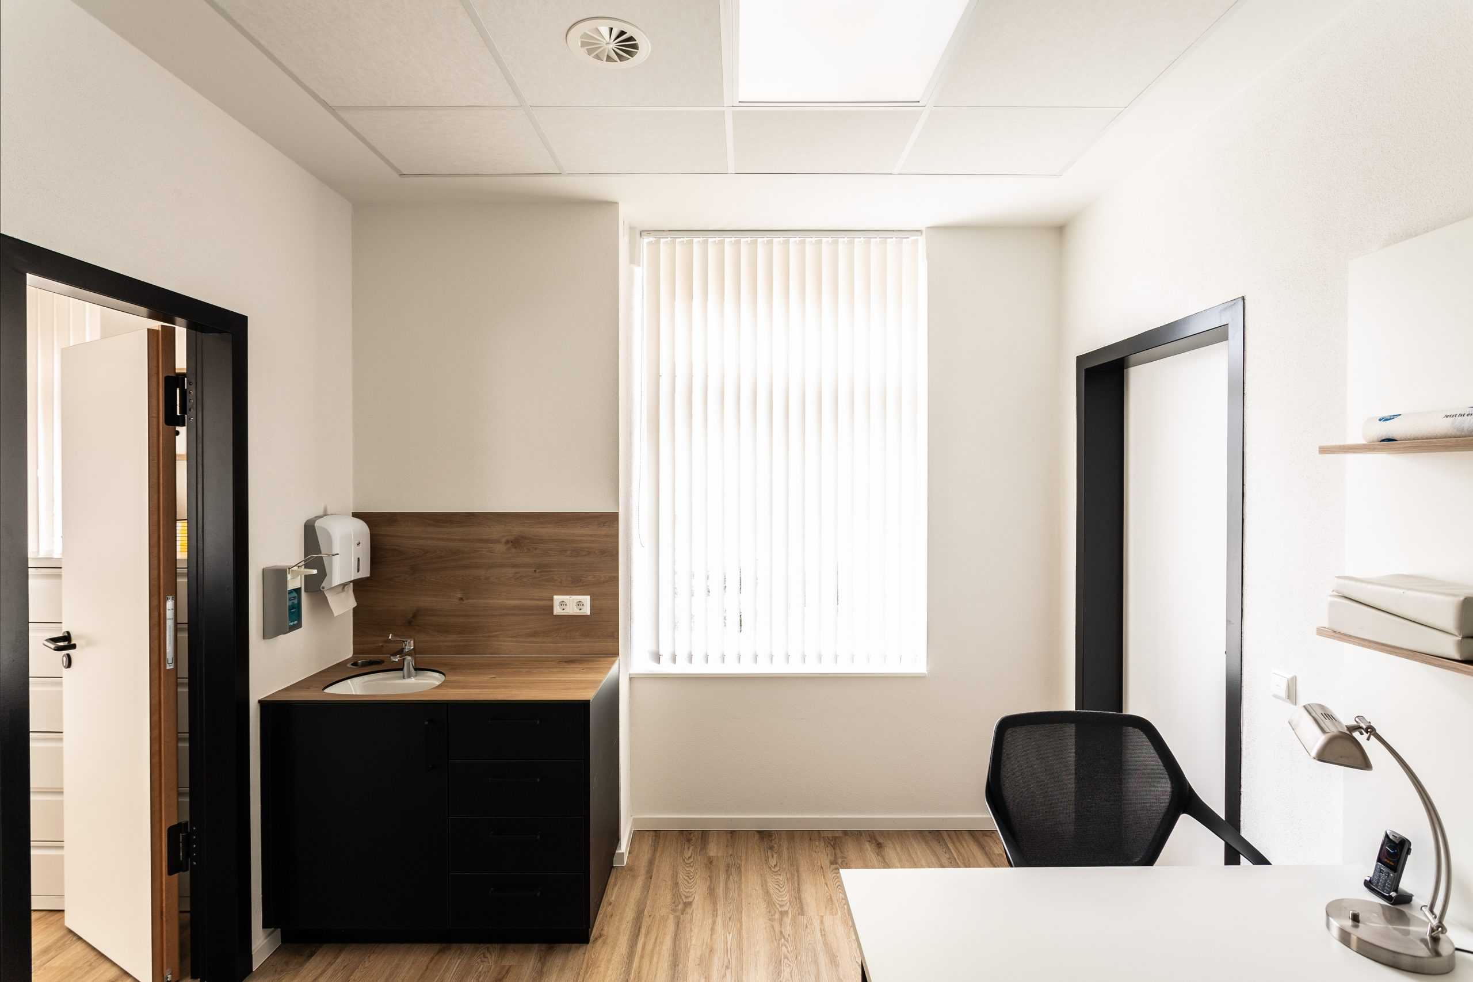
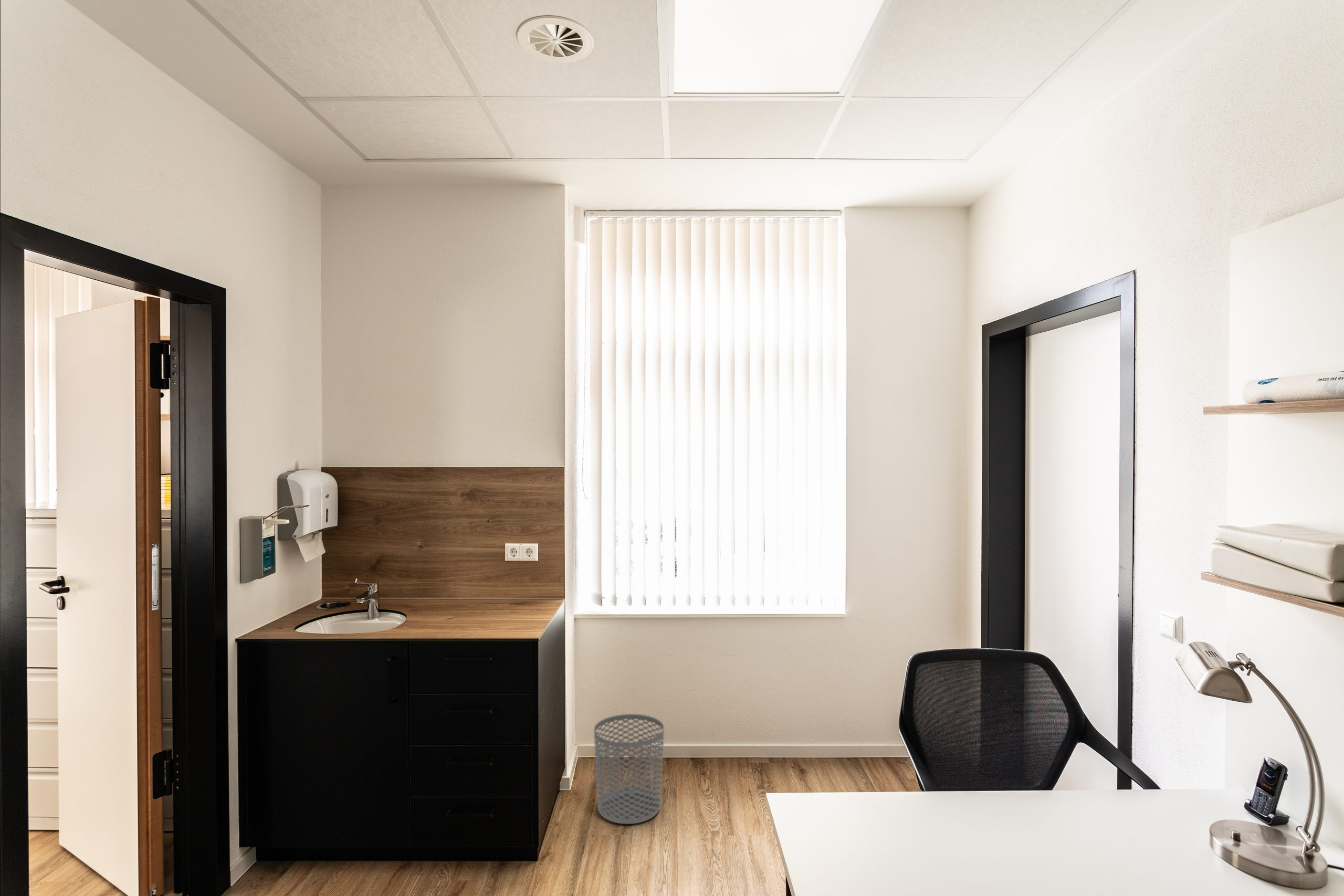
+ waste bin [593,713,665,825]
